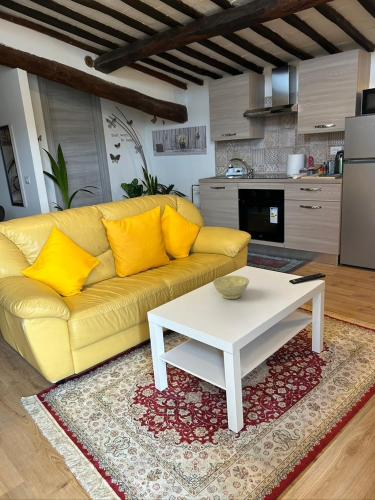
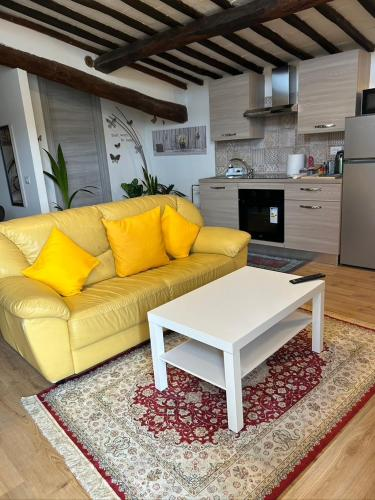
- bowl [212,275,250,300]
